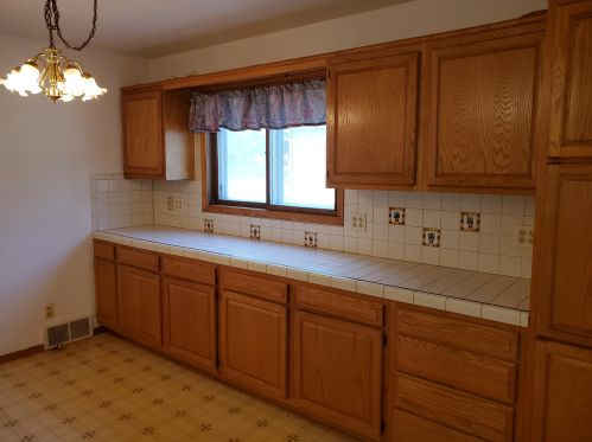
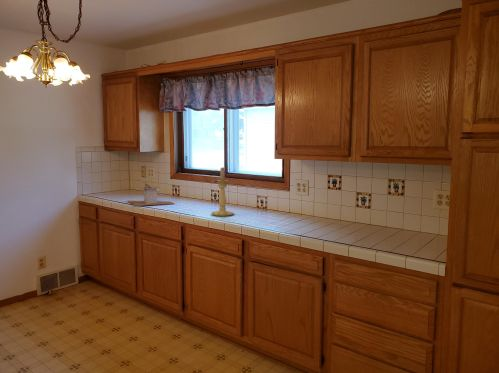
+ architectural model [127,183,175,207]
+ candle holder [210,166,235,217]
